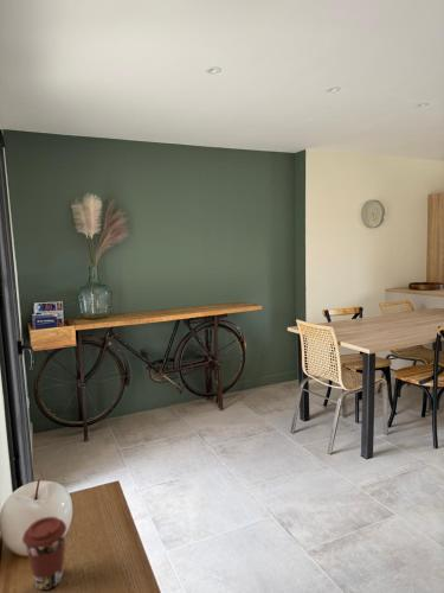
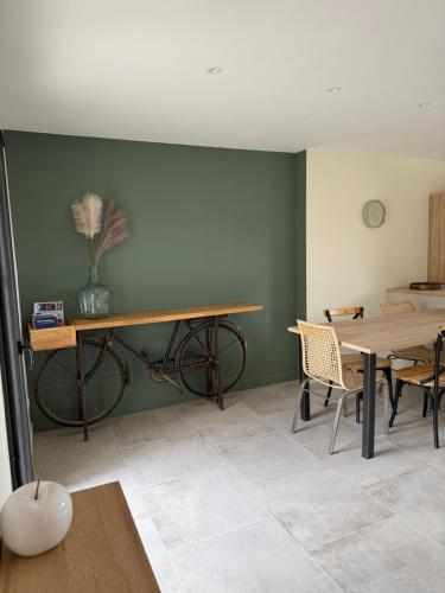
- coffee cup [21,516,67,591]
